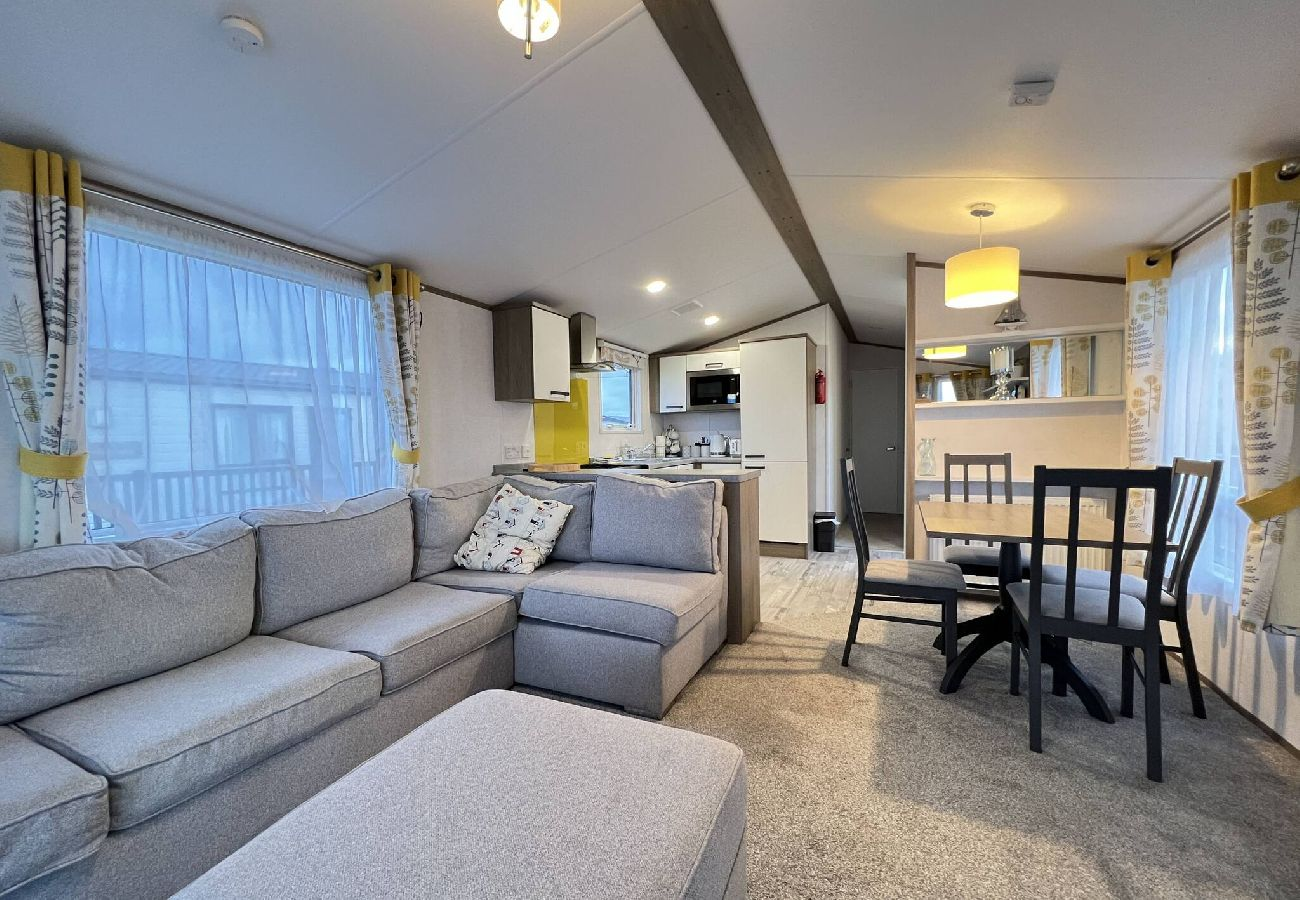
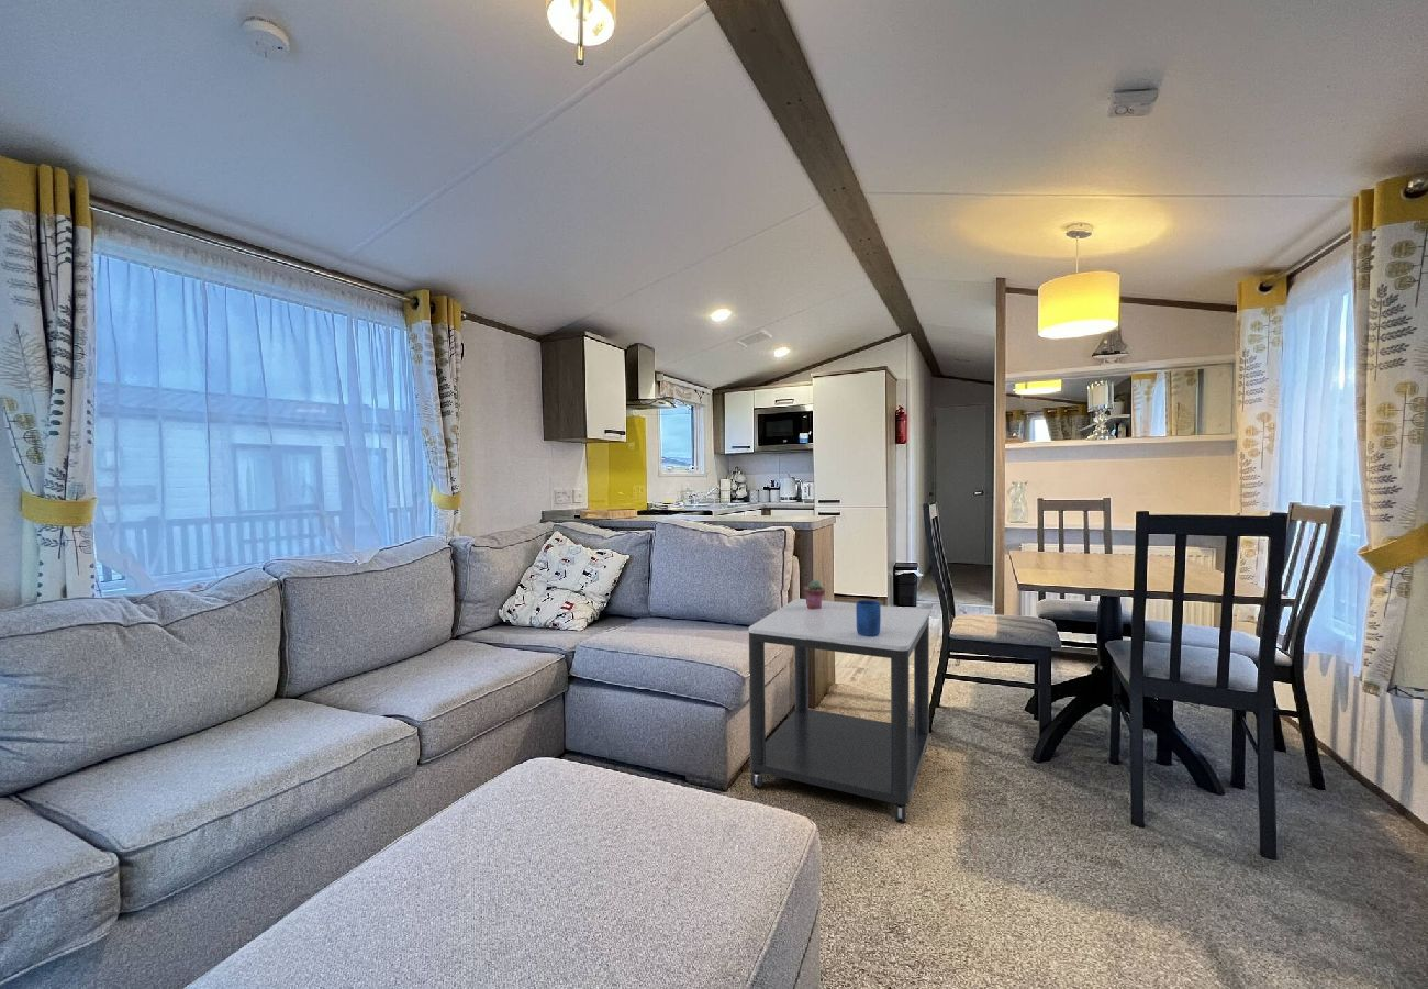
+ potted succulent [803,579,826,609]
+ mug [856,599,881,636]
+ side table [748,598,930,823]
